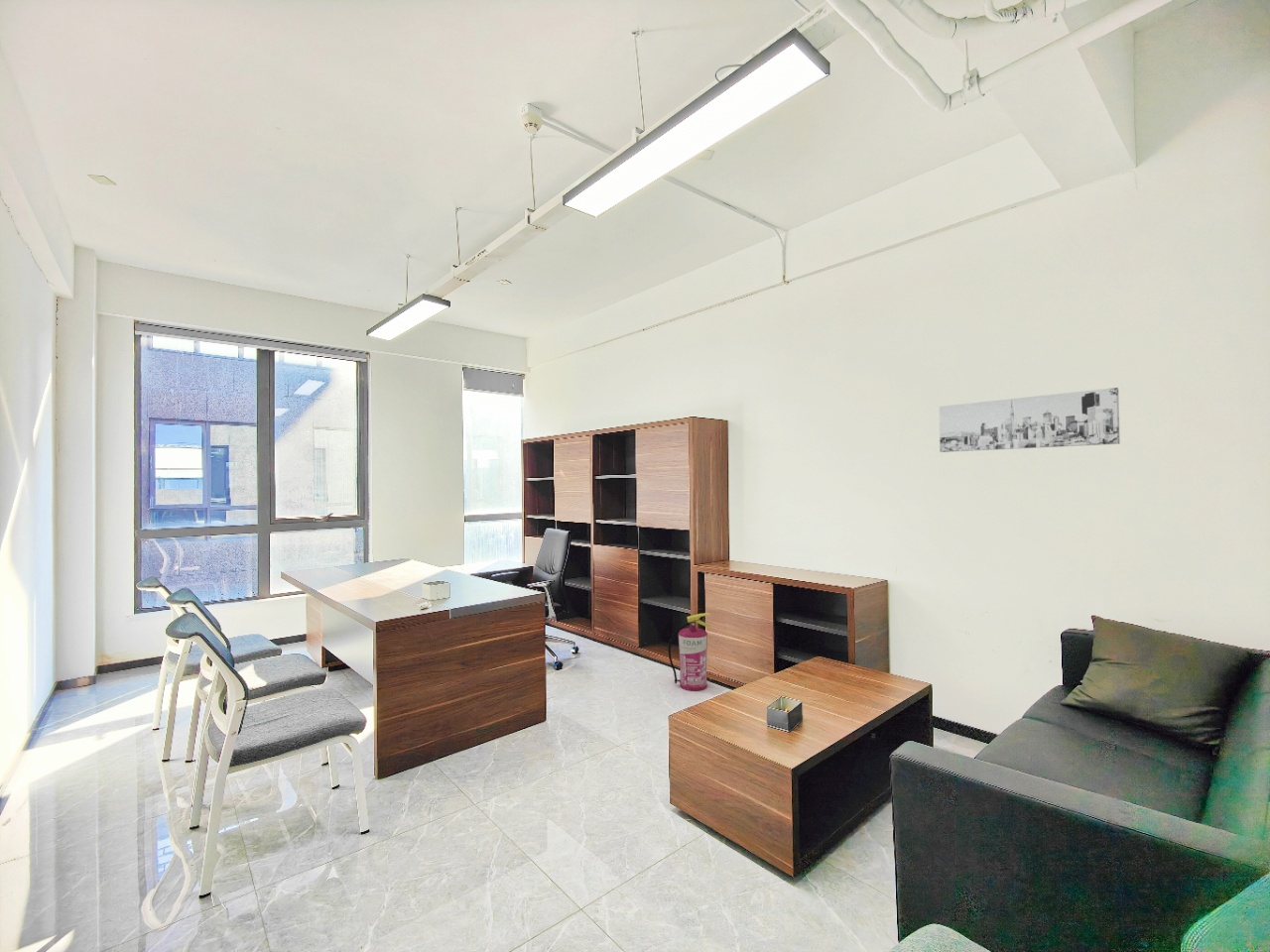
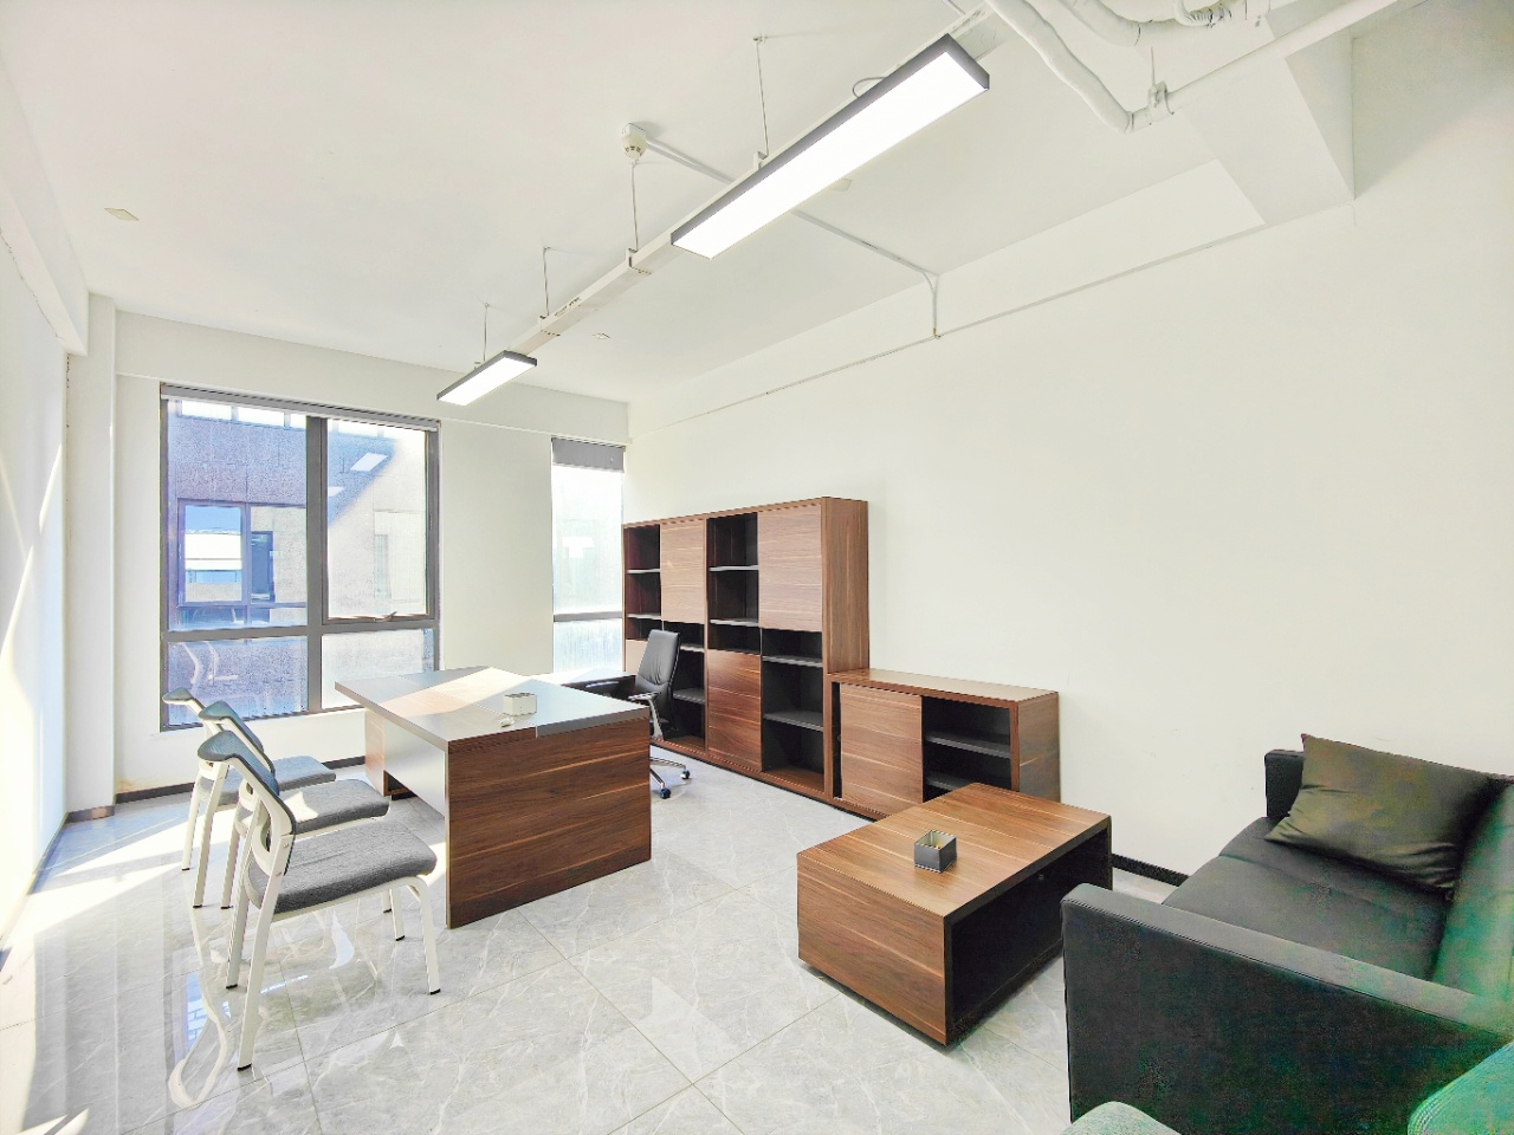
- wall art [939,387,1121,453]
- fire extinguisher [668,612,712,692]
